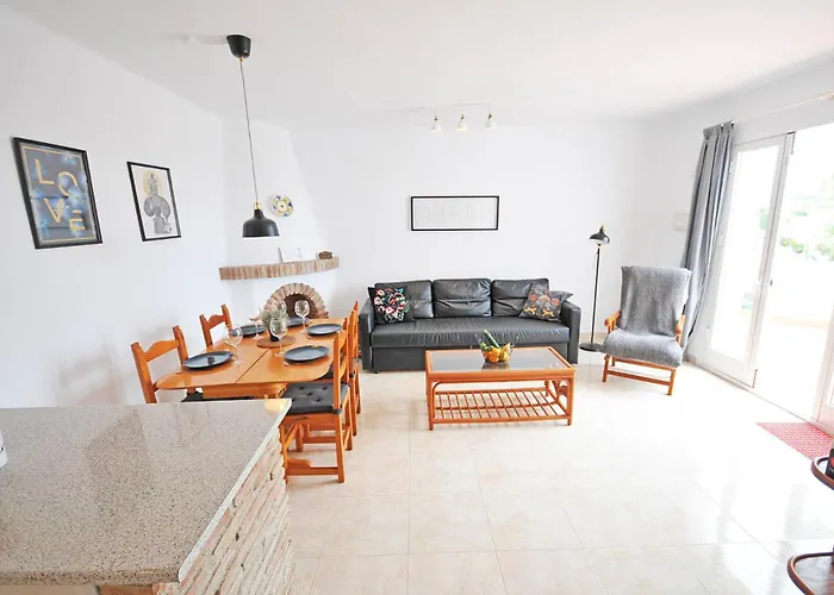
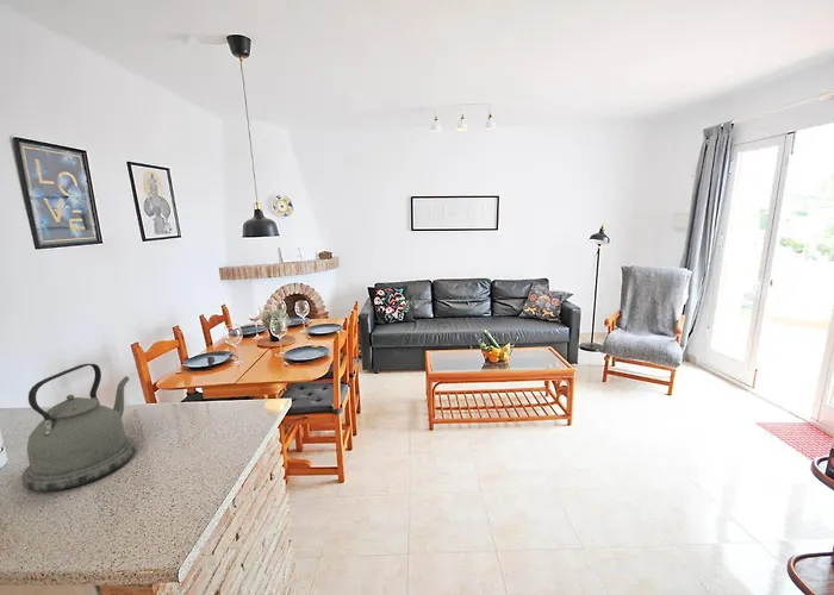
+ kettle [21,363,137,493]
